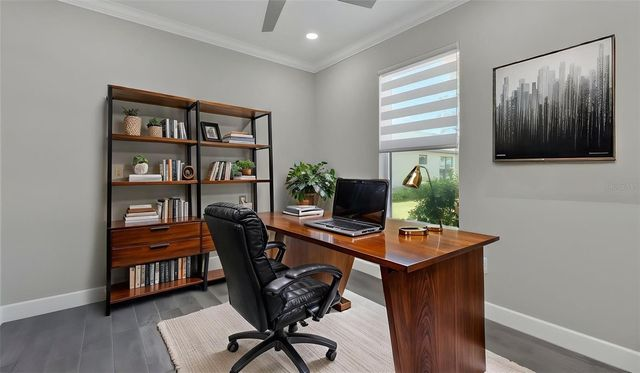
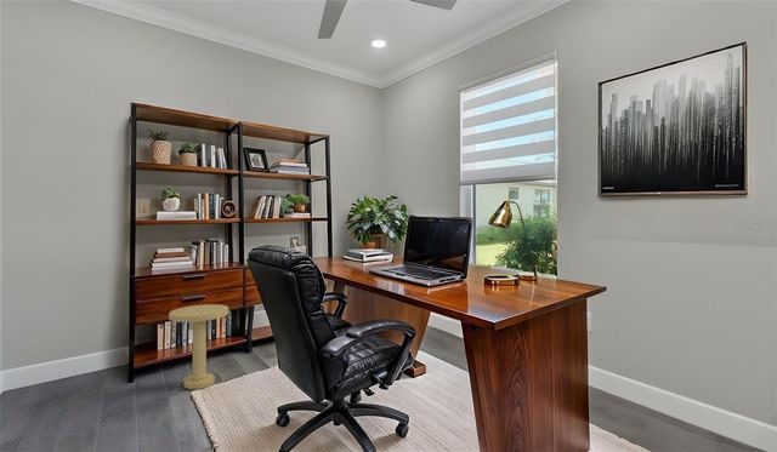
+ side table [168,303,229,390]
